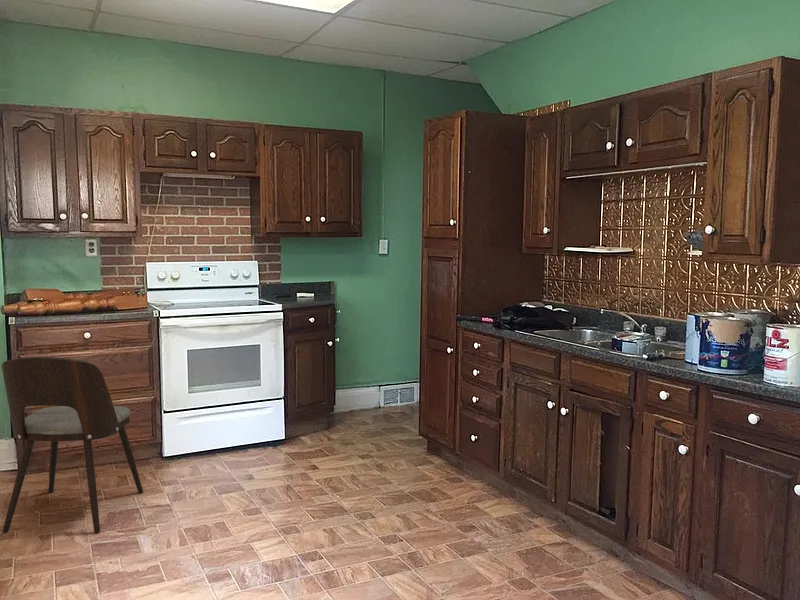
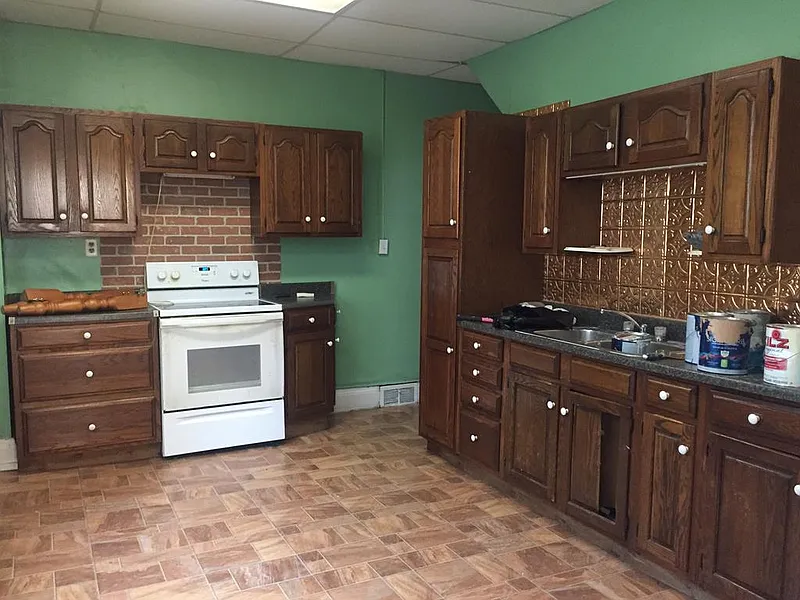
- dining chair [1,356,144,534]
